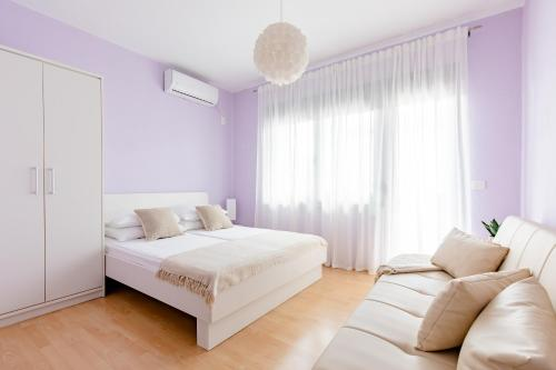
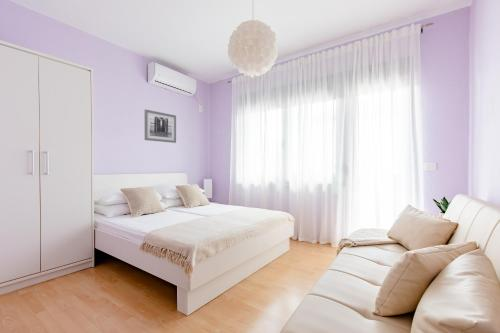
+ wall art [144,108,177,144]
